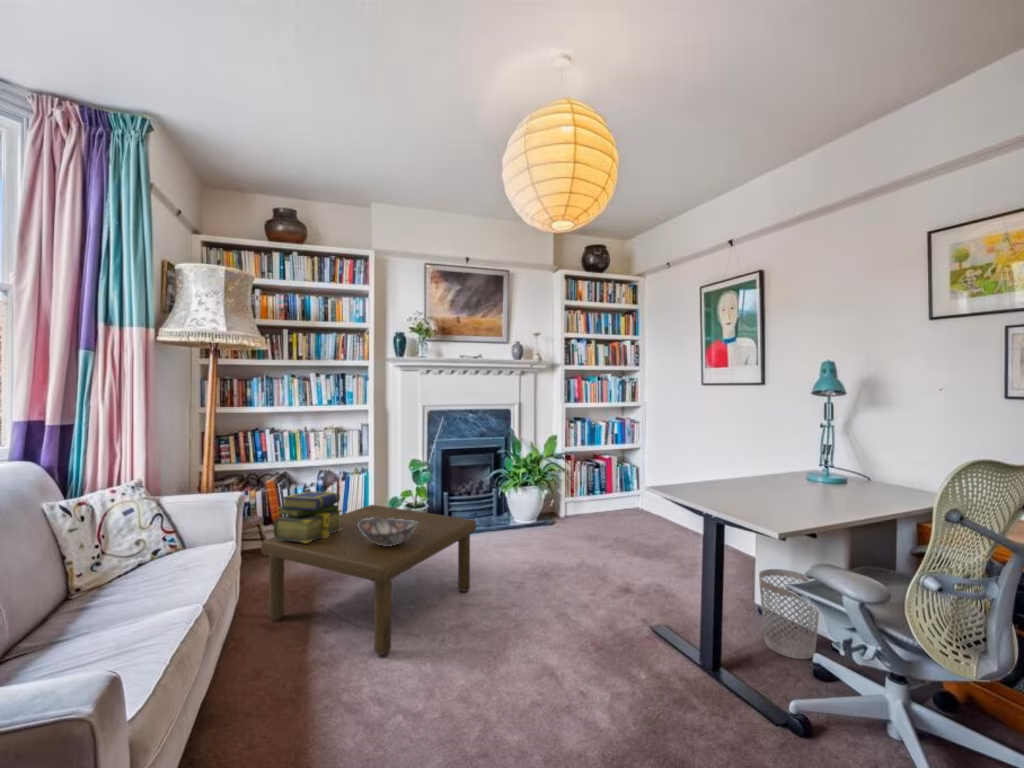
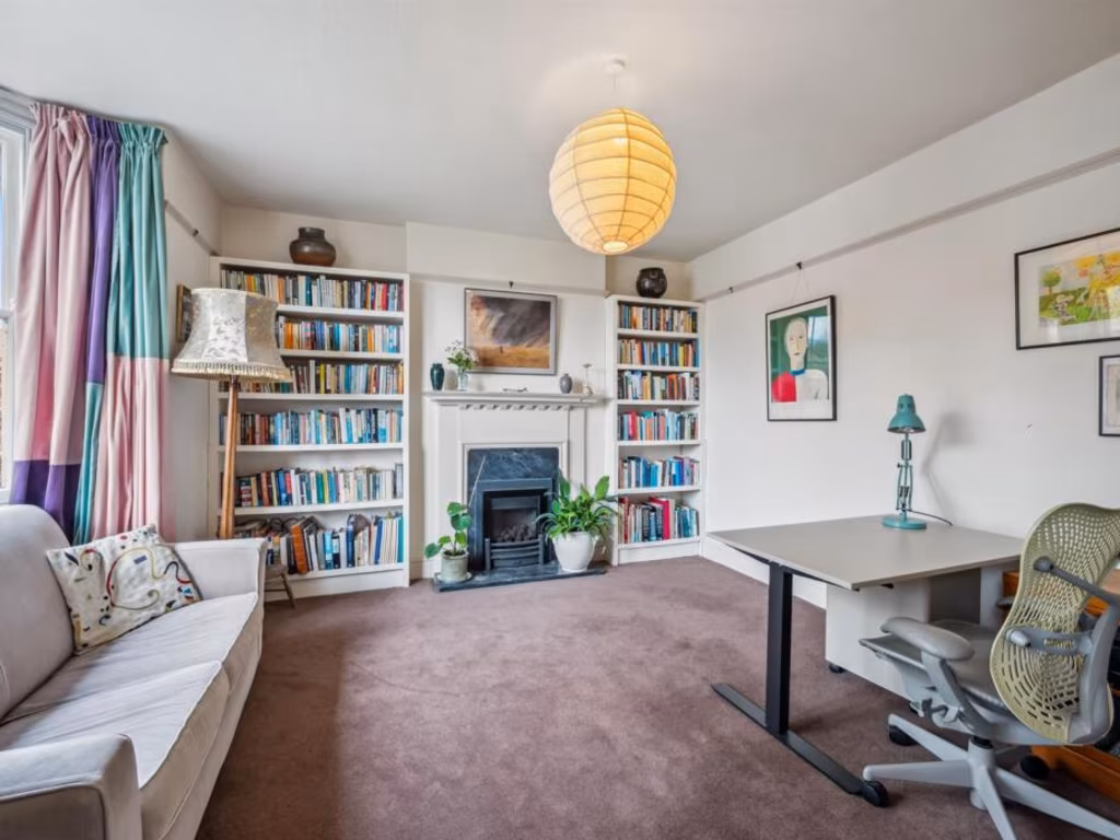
- coffee table [260,504,477,656]
- ceramic bowl [357,517,419,546]
- wastebasket [758,568,820,660]
- stack of books [273,490,344,543]
